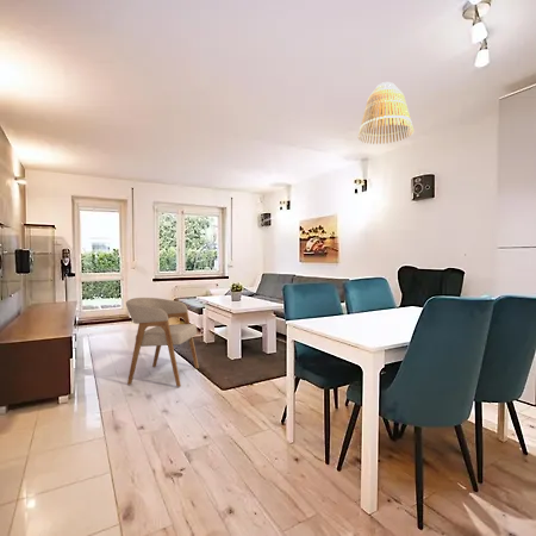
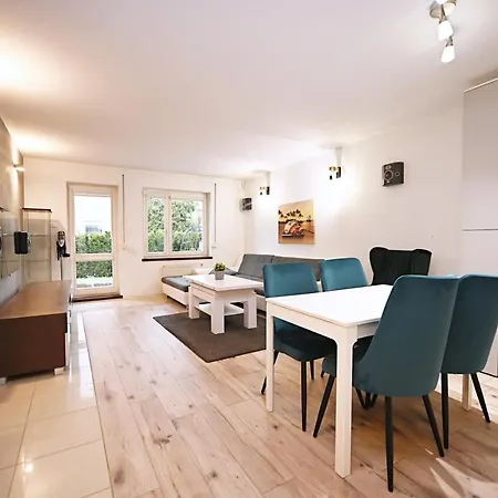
- armchair [125,297,200,387]
- lamp shade [357,81,415,145]
